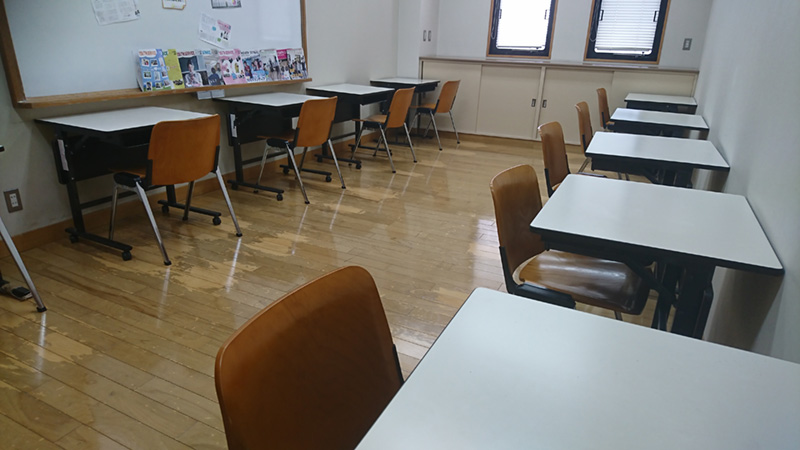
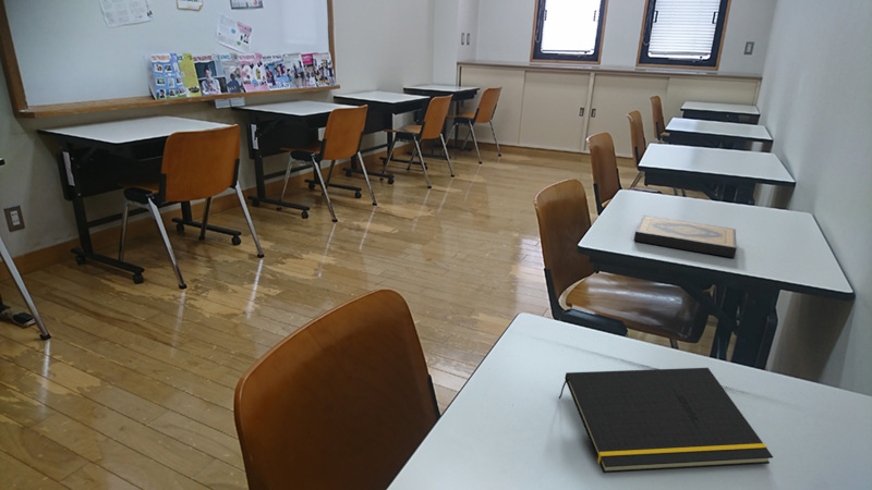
+ notepad [558,367,774,474]
+ hardback book [633,215,738,258]
